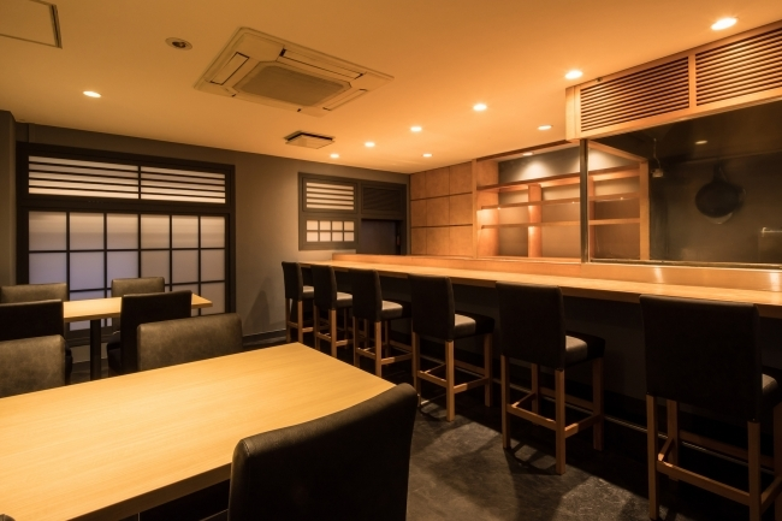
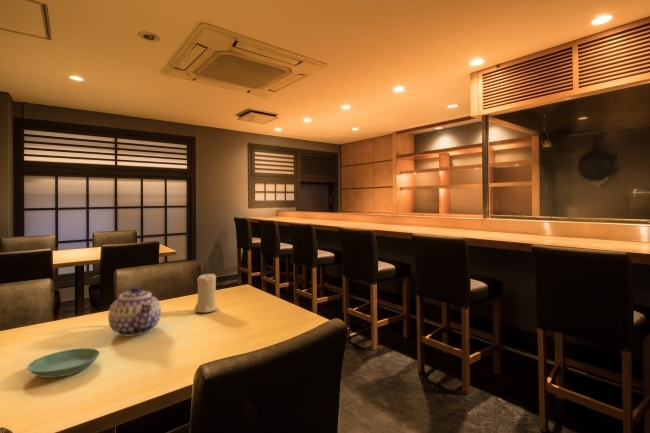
+ teapot [107,285,162,337]
+ saucer [26,347,101,379]
+ candle [193,272,219,314]
